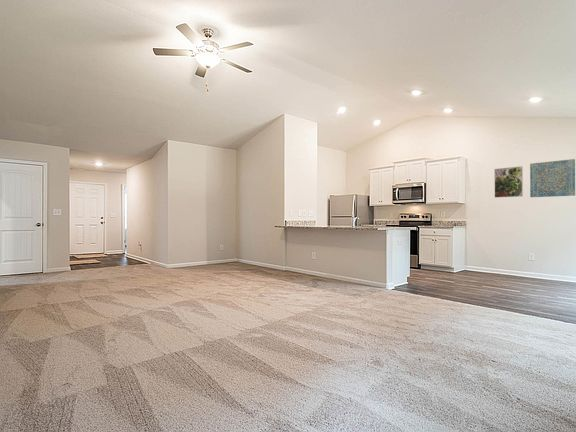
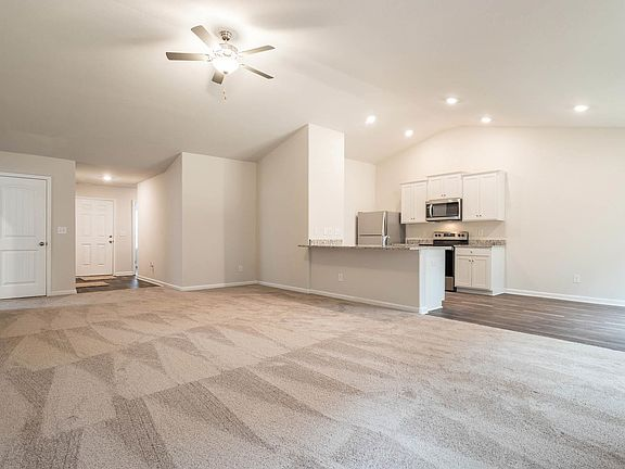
- wall art [529,158,576,198]
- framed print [494,165,524,199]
